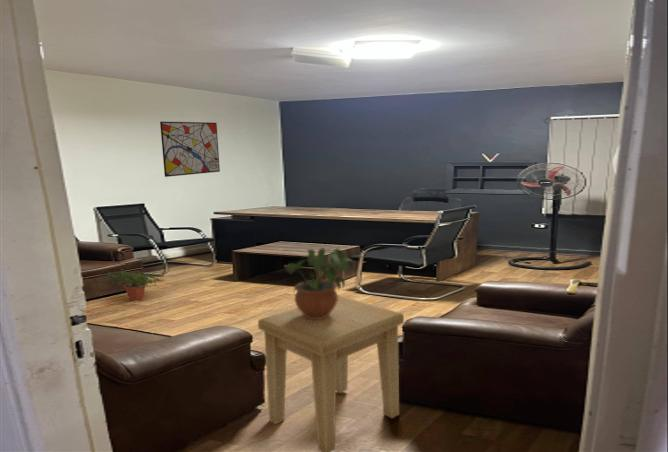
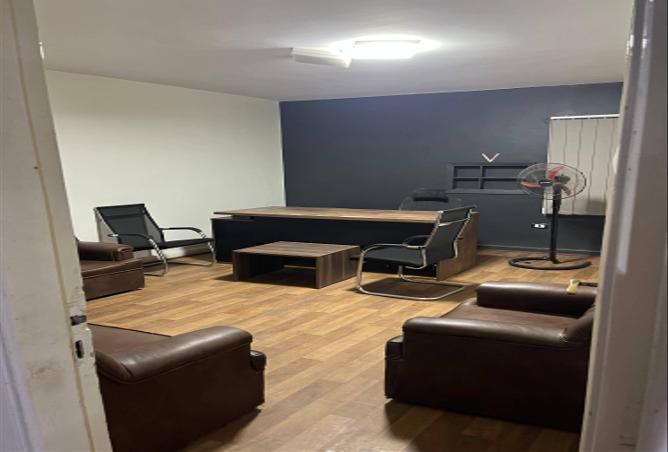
- potted plant [104,267,164,302]
- side table [257,294,405,452]
- potted plant [284,243,354,319]
- wall art [159,121,221,178]
